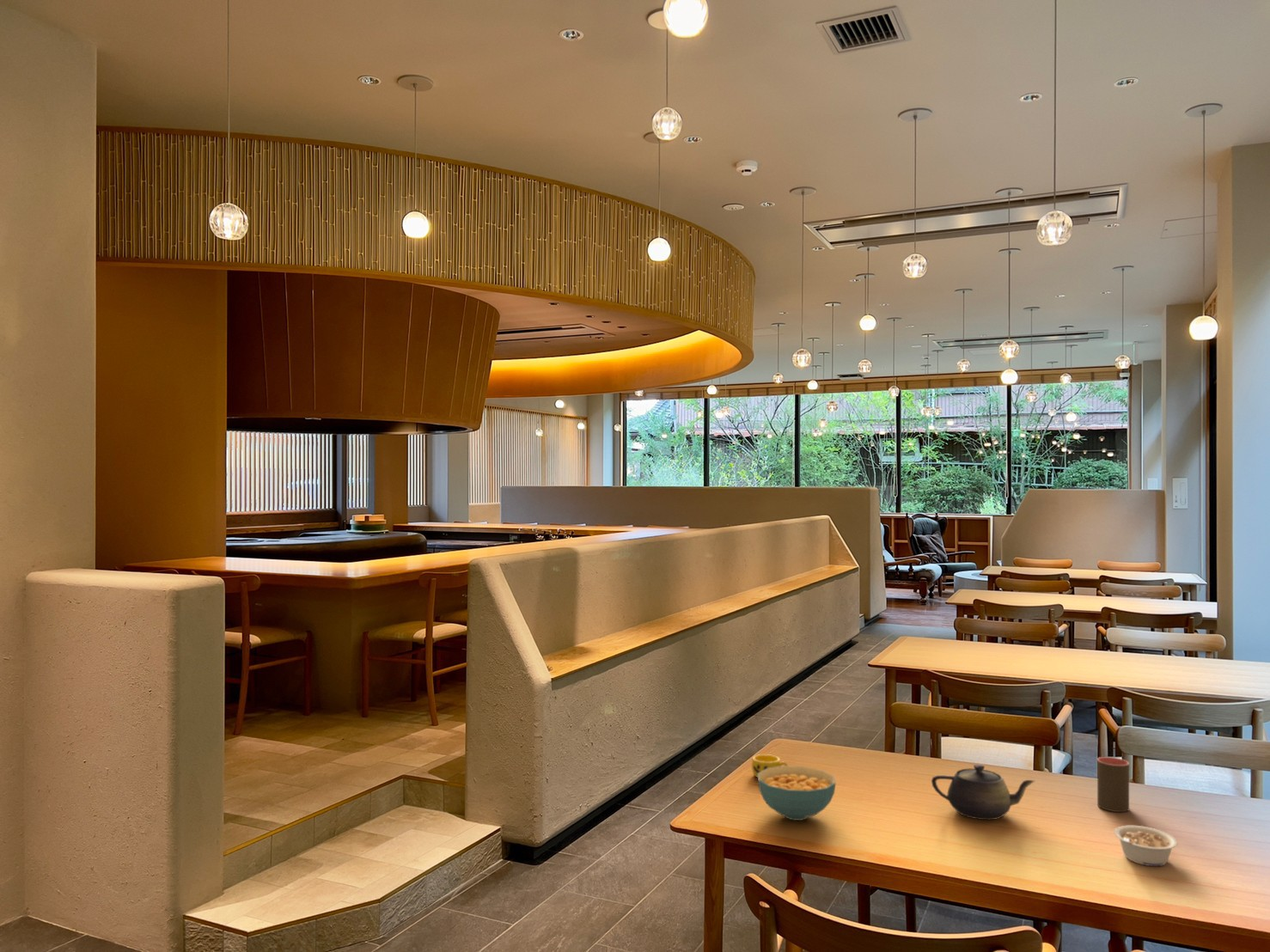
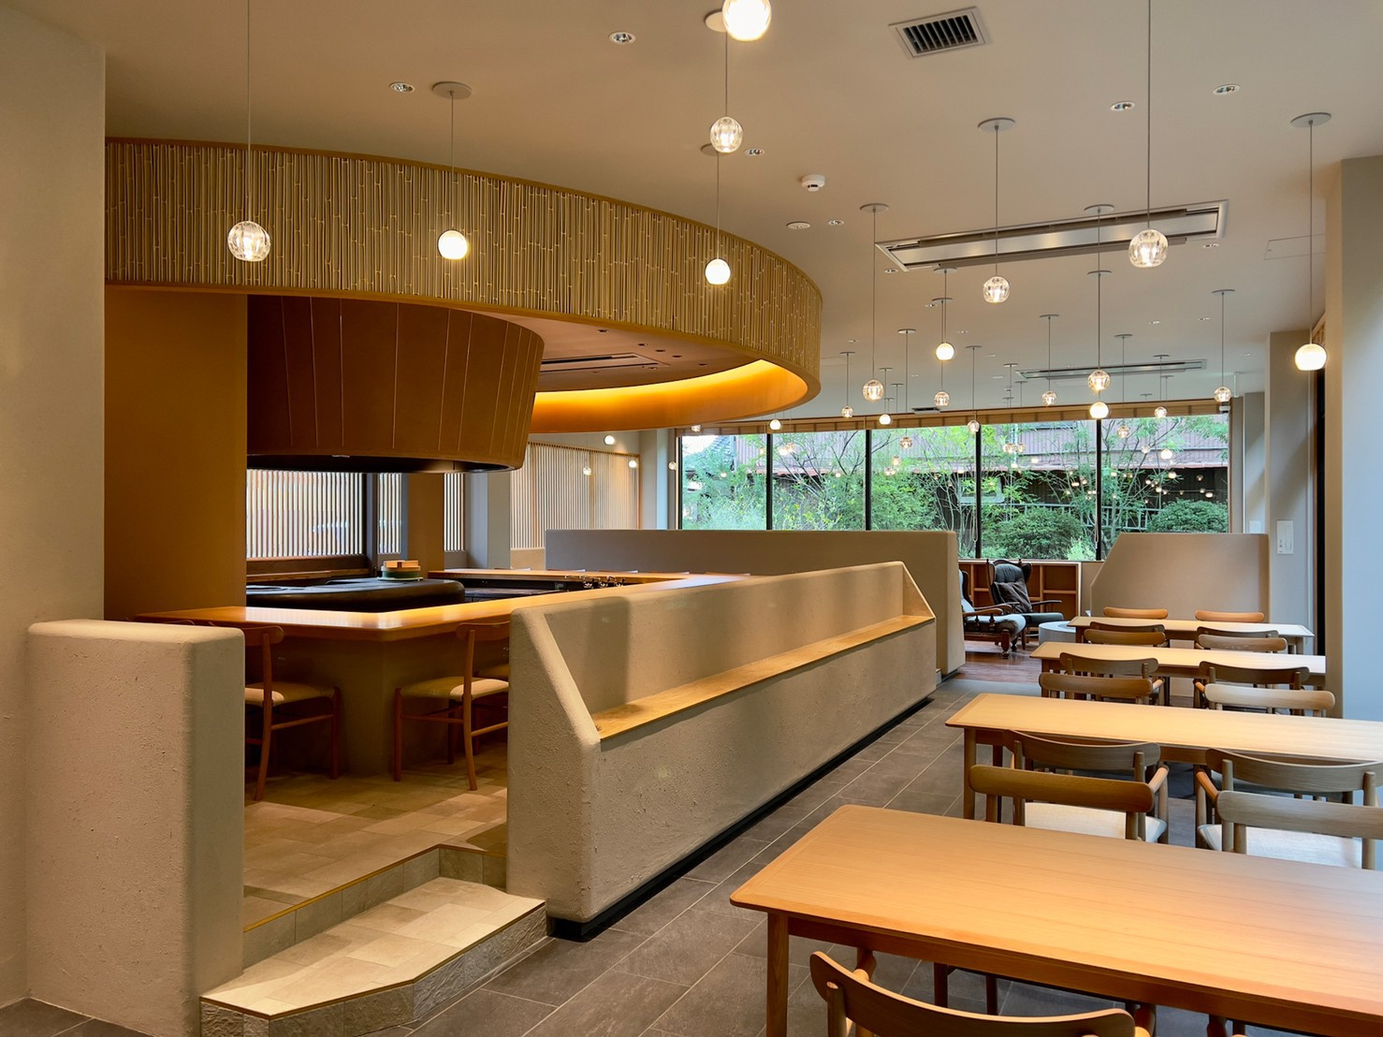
- legume [1114,825,1178,867]
- cereal bowl [757,766,837,821]
- cup [751,754,789,778]
- teapot [931,764,1036,821]
- cup [1096,756,1130,813]
